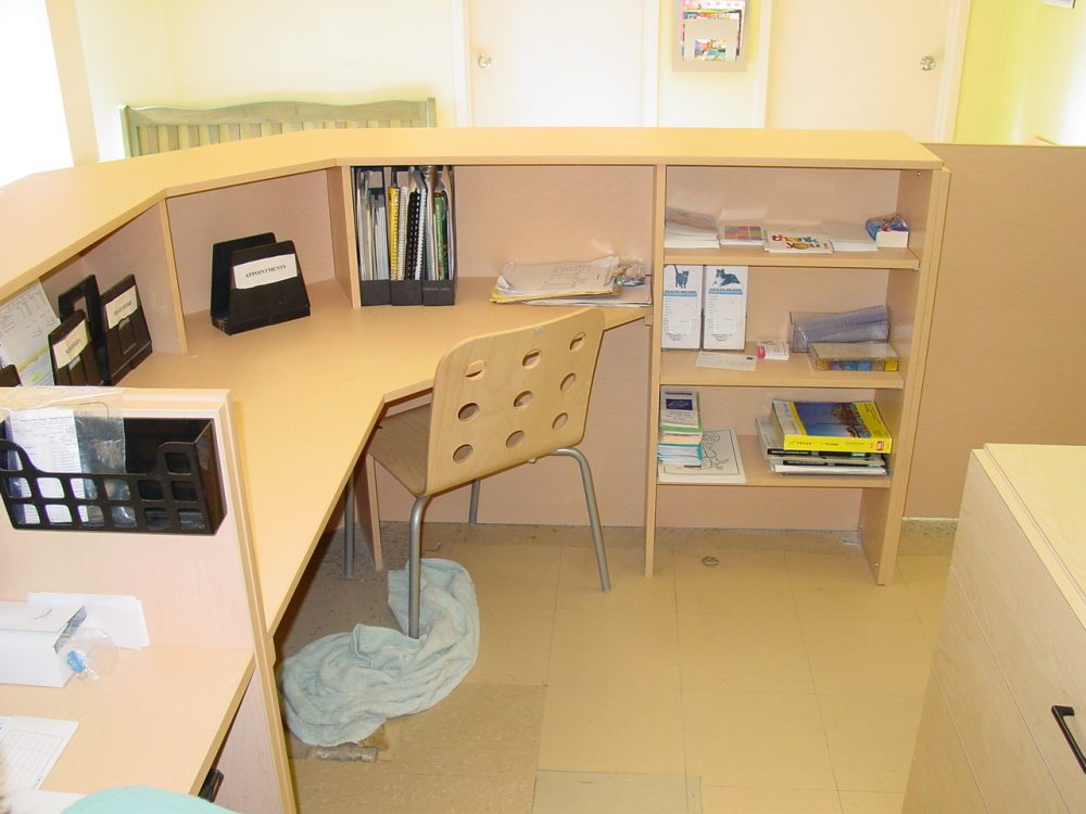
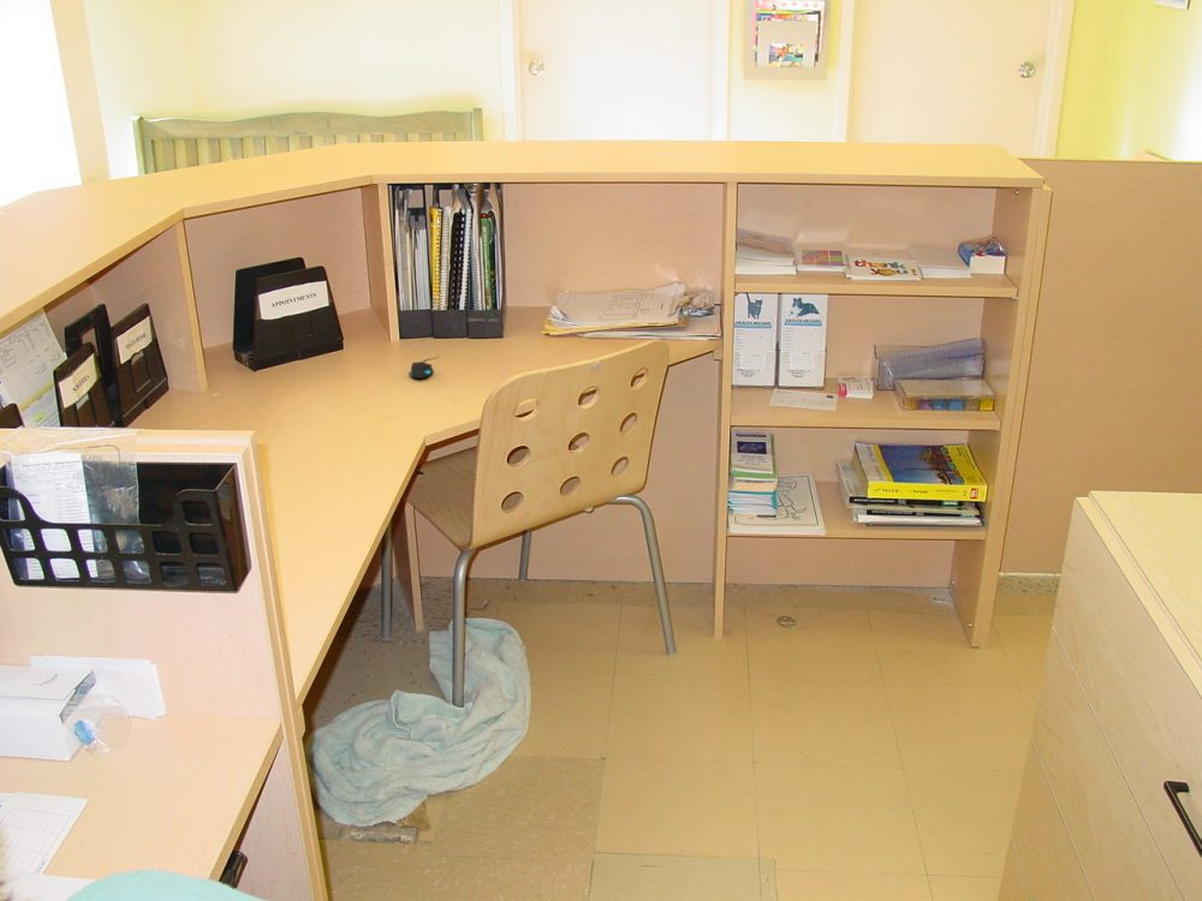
+ mouse [407,353,440,380]
